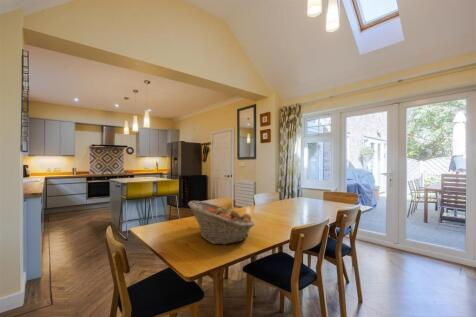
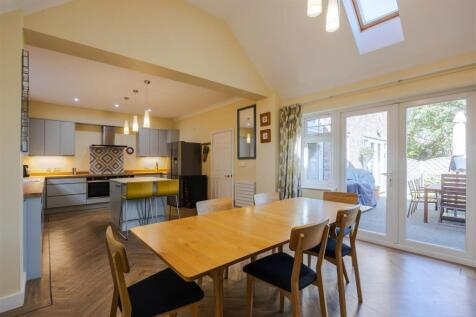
- fruit basket [187,200,256,246]
